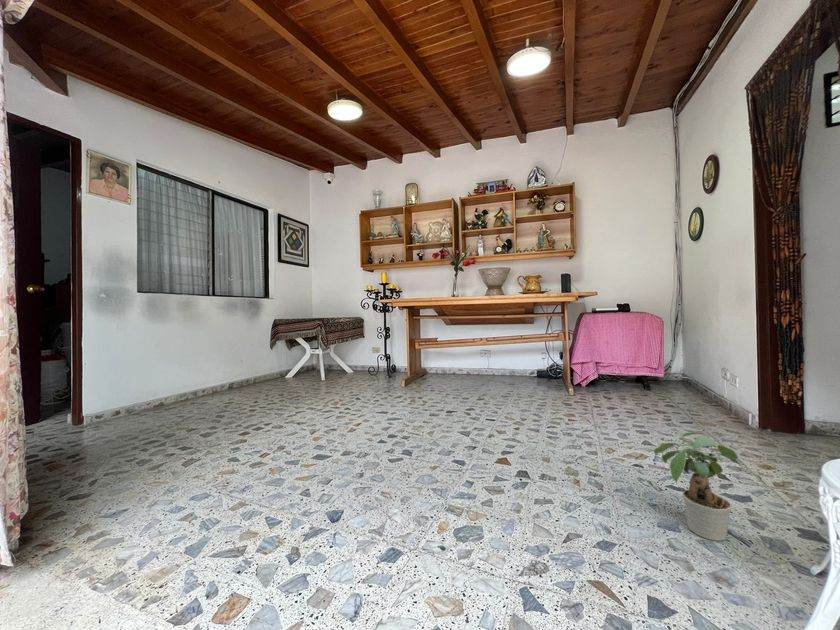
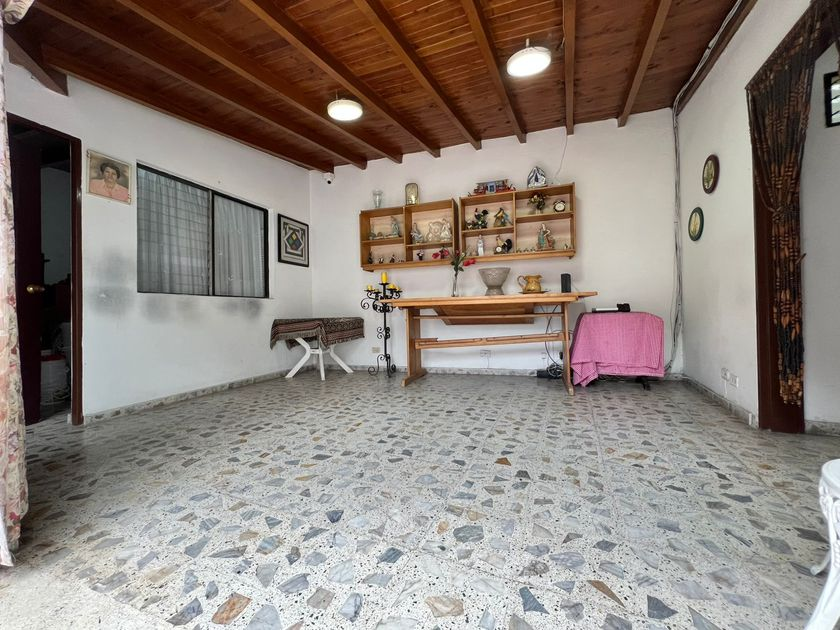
- potted plant [653,431,742,542]
